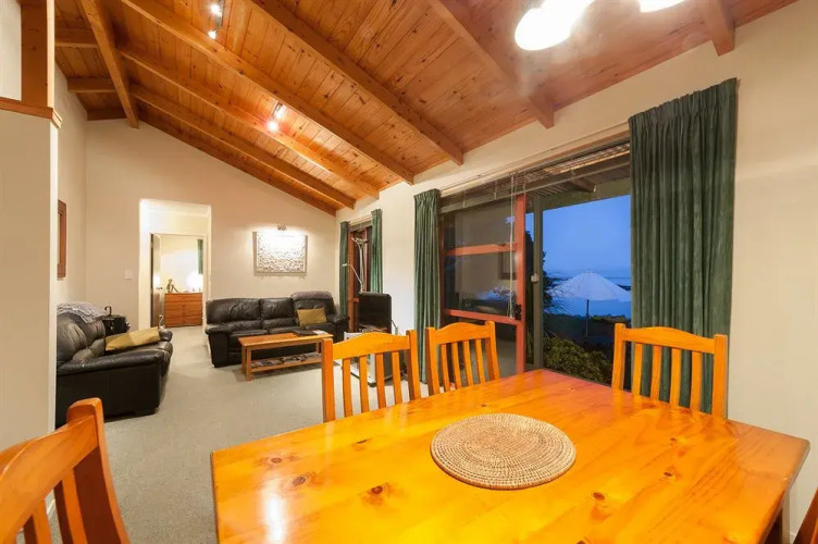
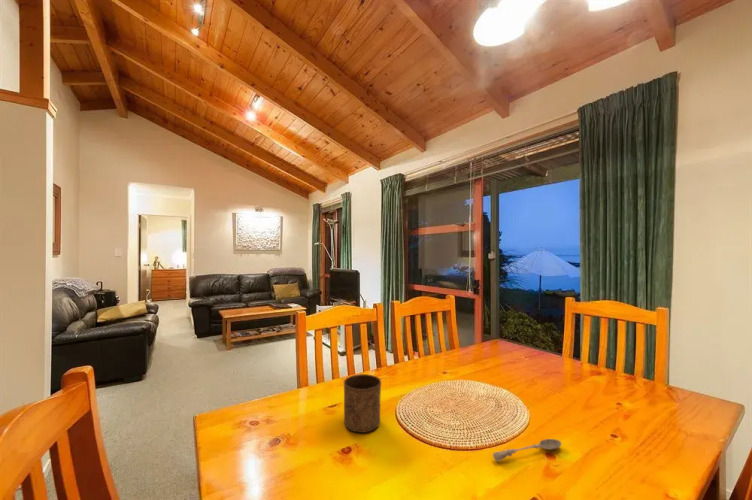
+ cup [343,373,382,434]
+ soupspoon [492,438,562,463]
